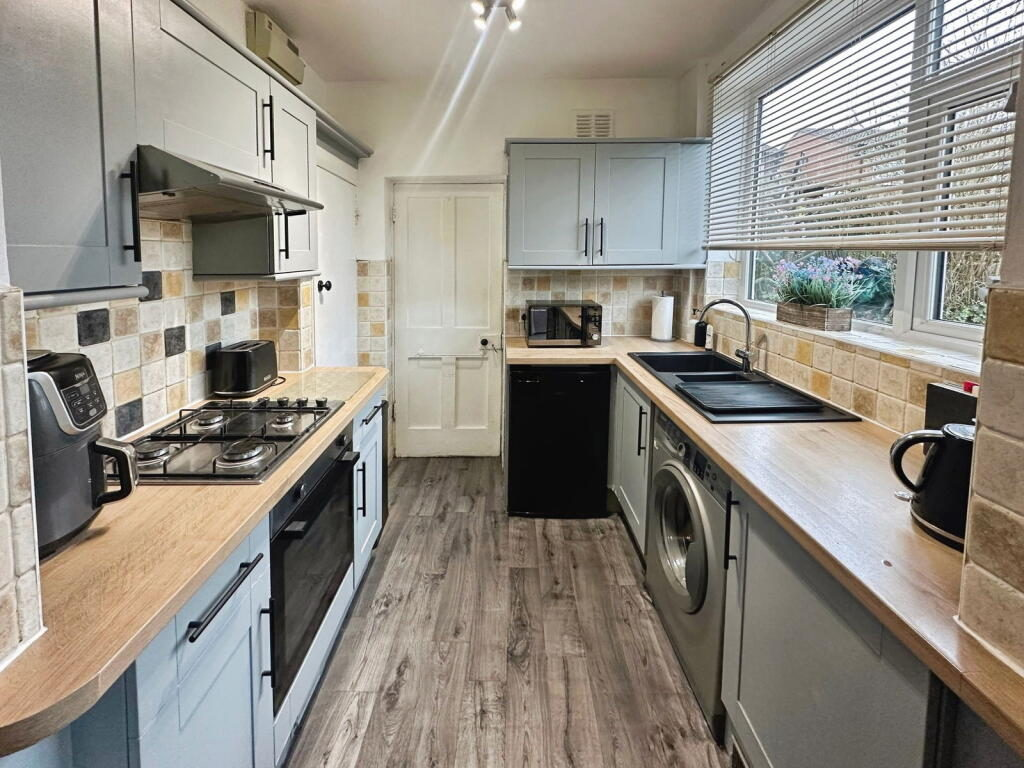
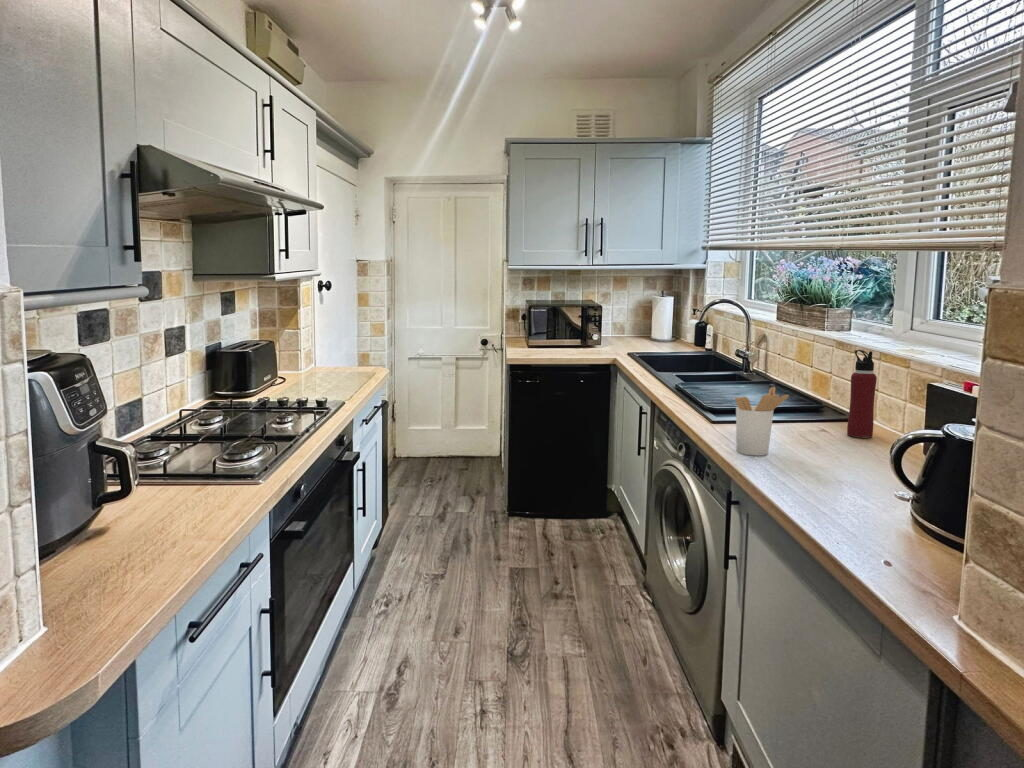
+ utensil holder [734,386,790,456]
+ water bottle [846,349,878,438]
